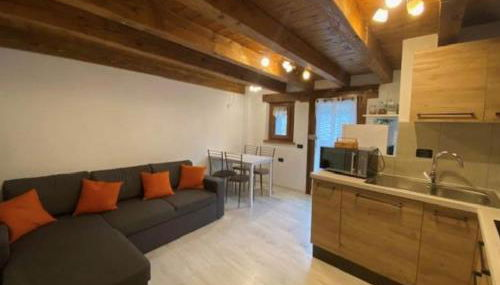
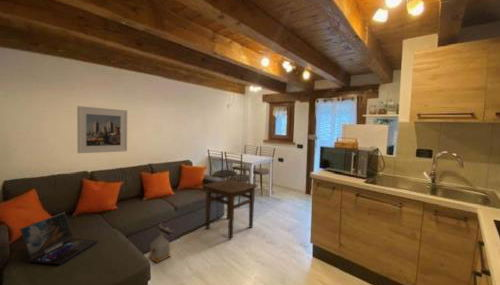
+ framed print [76,105,128,154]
+ laptop [19,211,99,265]
+ bag [148,222,175,264]
+ side table [202,178,258,240]
